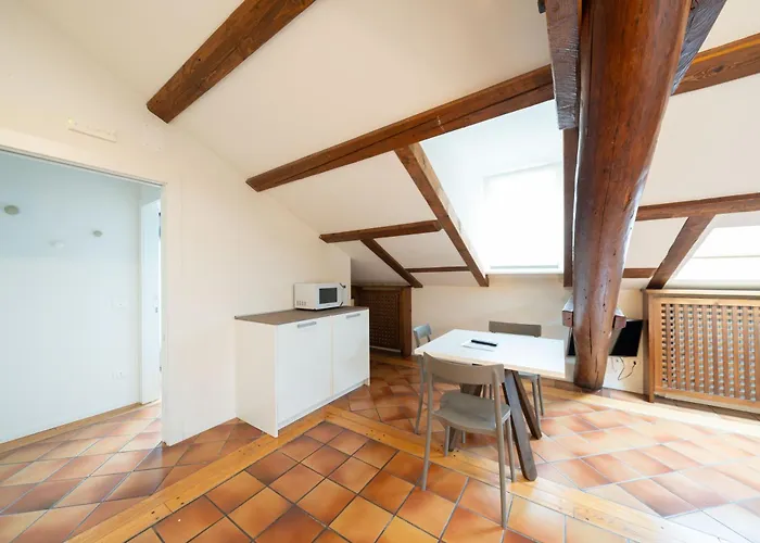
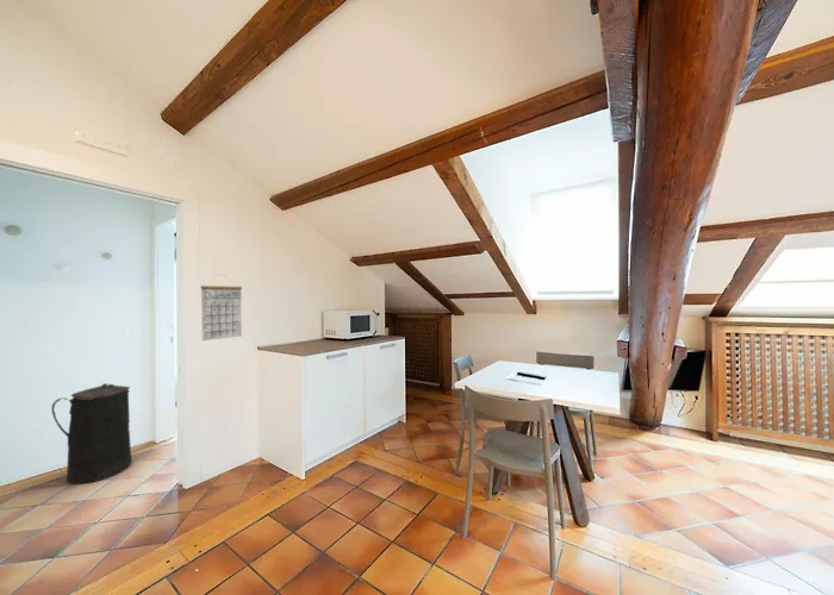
+ calendar [200,273,243,342]
+ trash can [50,382,133,486]
